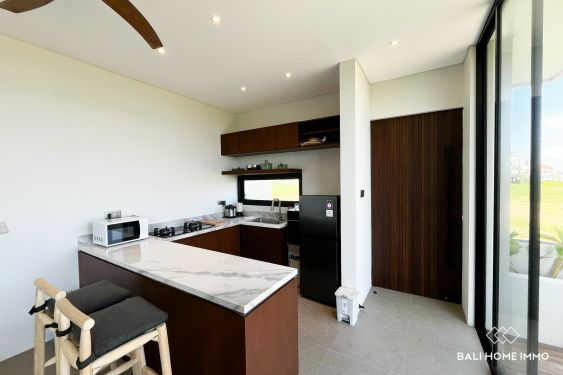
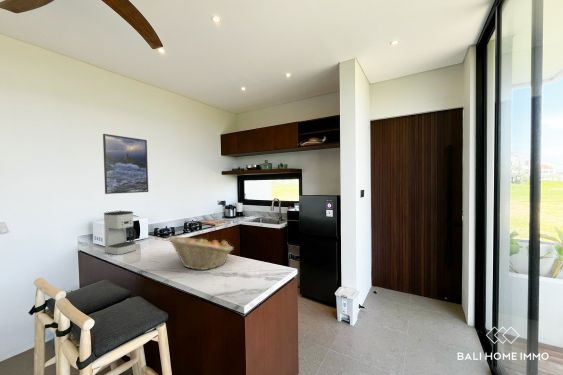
+ fruit basket [167,235,234,271]
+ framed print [102,133,149,195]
+ coffee maker [103,210,137,256]
